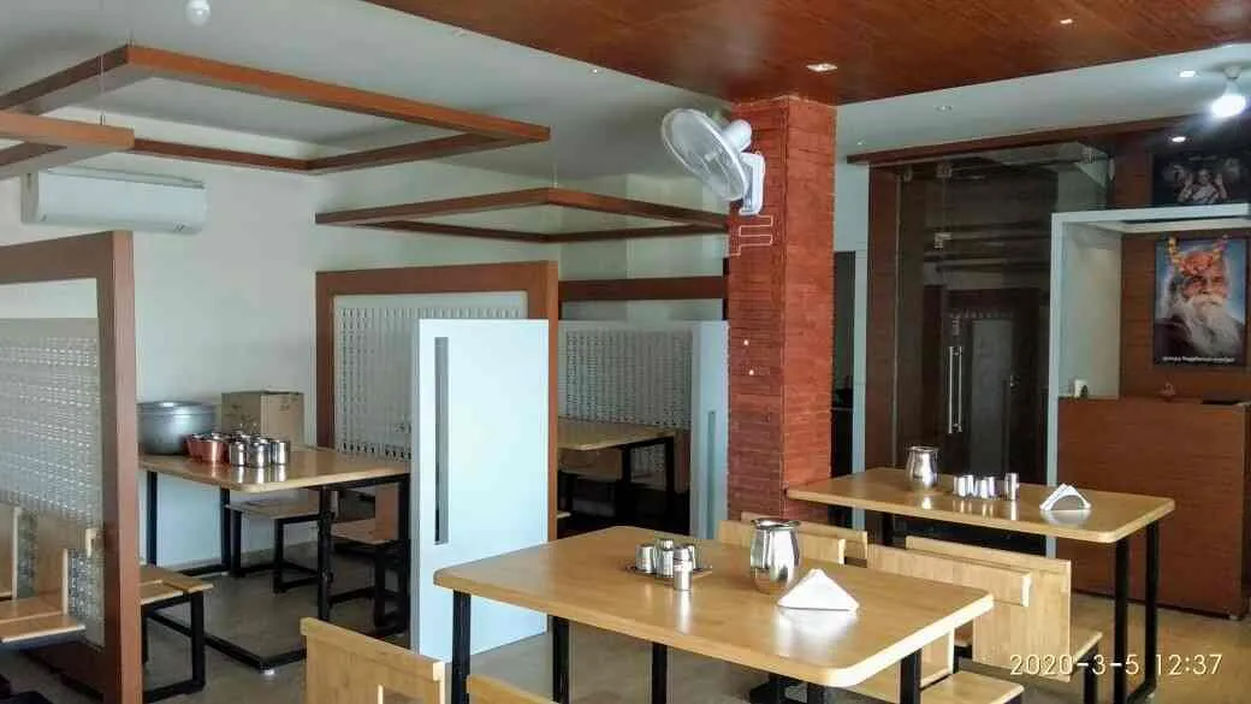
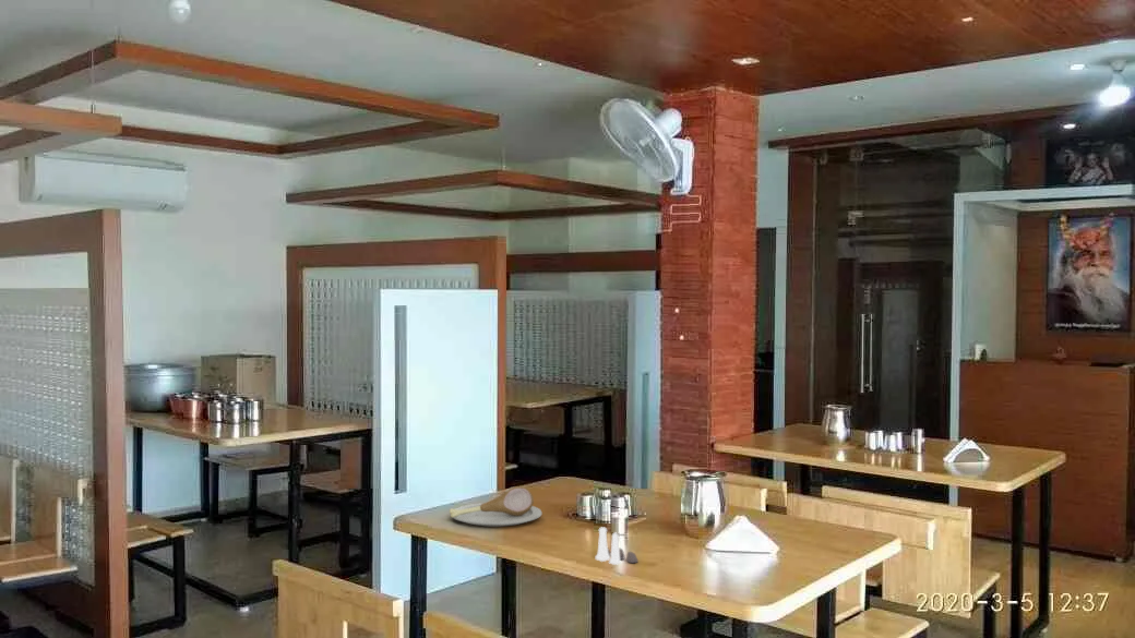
+ salt and pepper shaker set [595,526,640,566]
+ plate [449,485,542,528]
